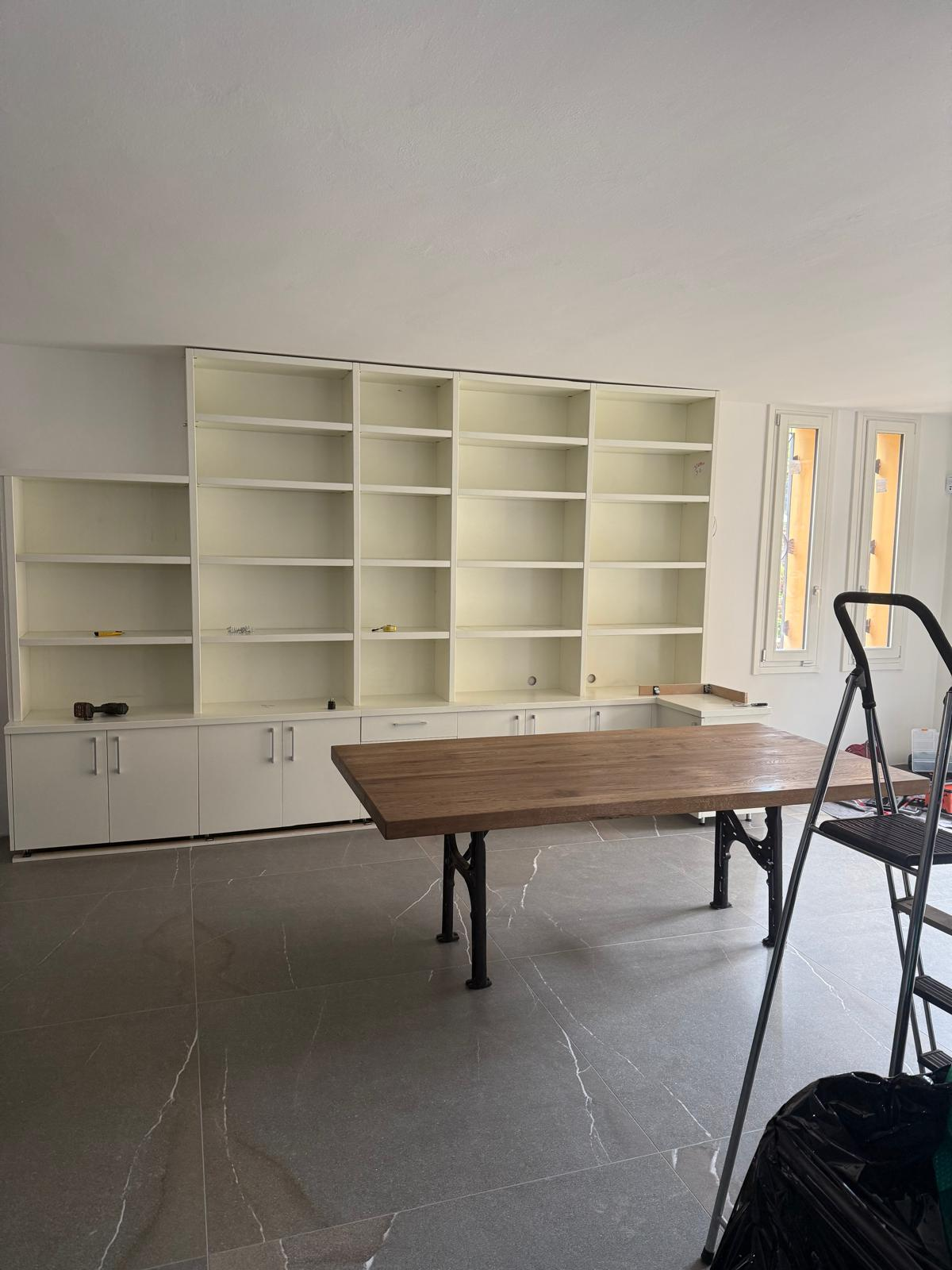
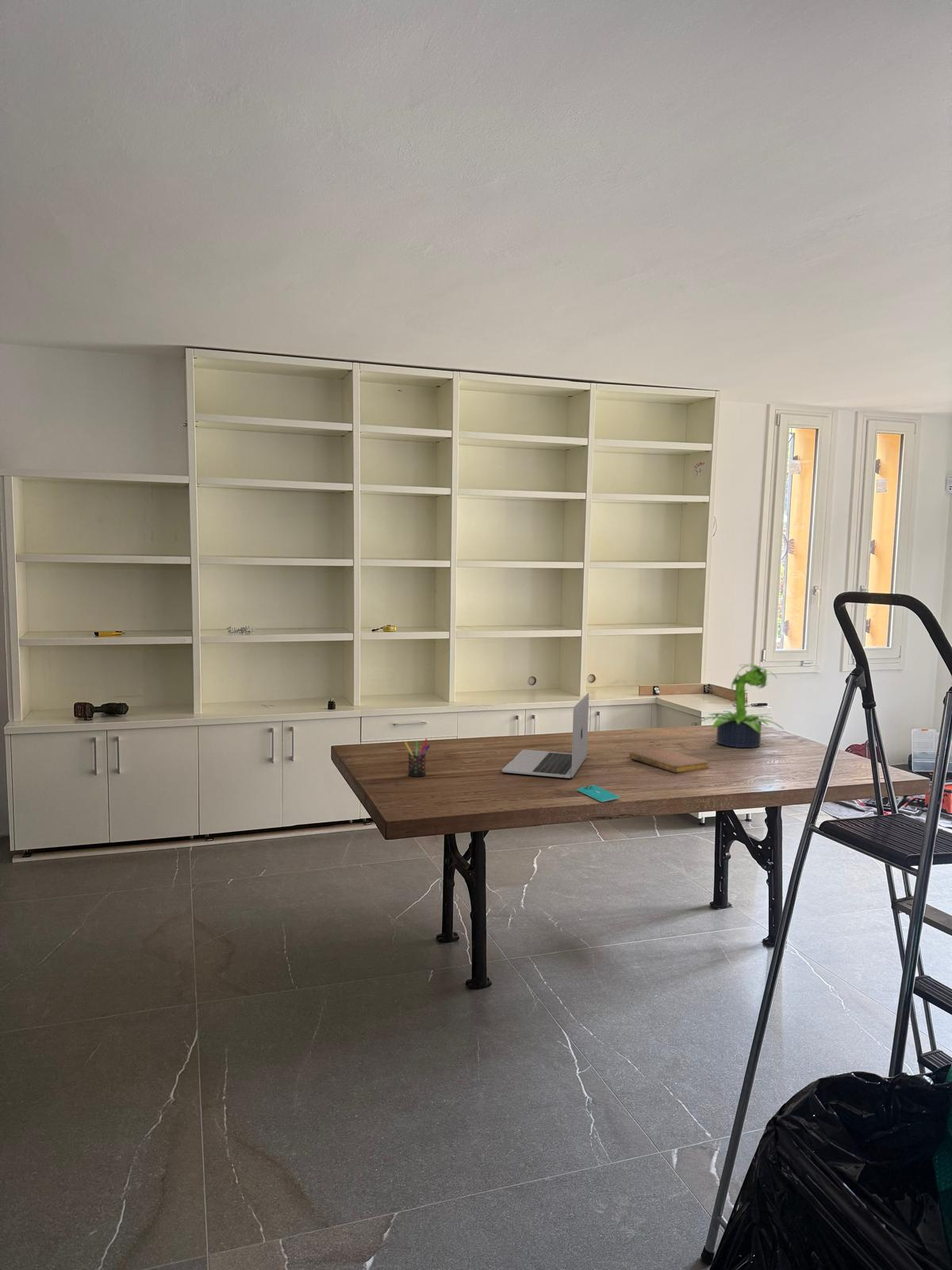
+ laptop [501,692,589,779]
+ potted plant [694,663,785,749]
+ pen holder [404,737,431,778]
+ notebook [628,748,710,774]
+ smartphone [576,784,620,803]
